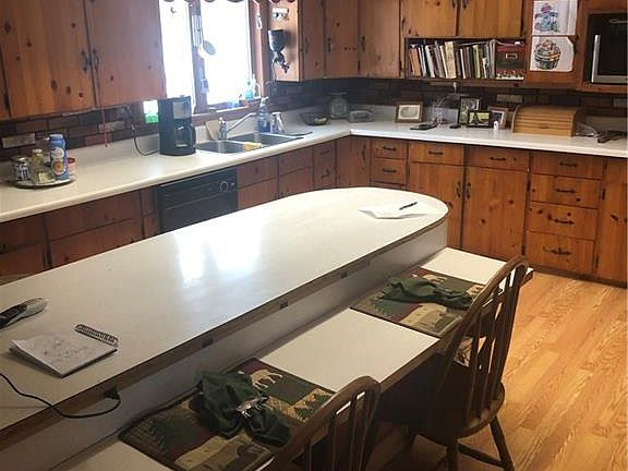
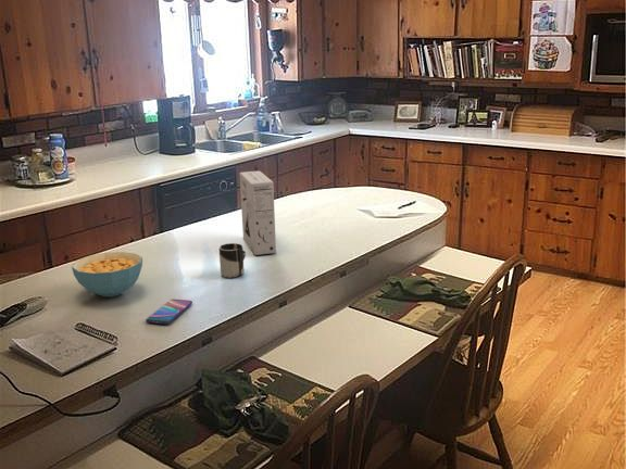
+ cereal box [239,170,277,256]
+ cereal bowl [71,251,143,299]
+ cup [218,242,247,279]
+ smartphone [145,297,193,326]
